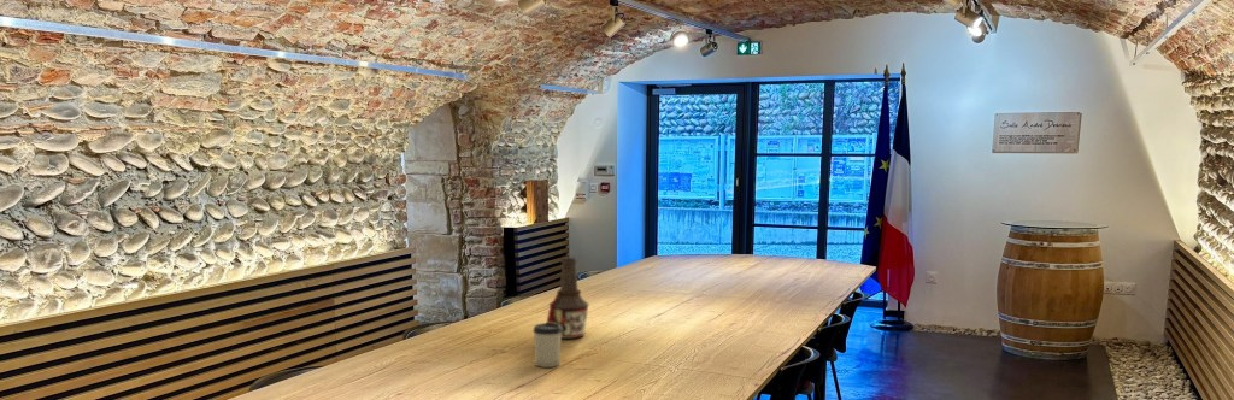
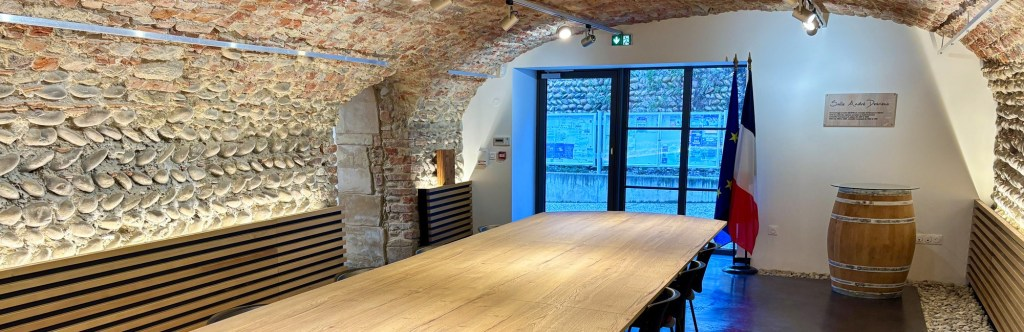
- bottle [546,255,590,340]
- cup [531,322,563,369]
